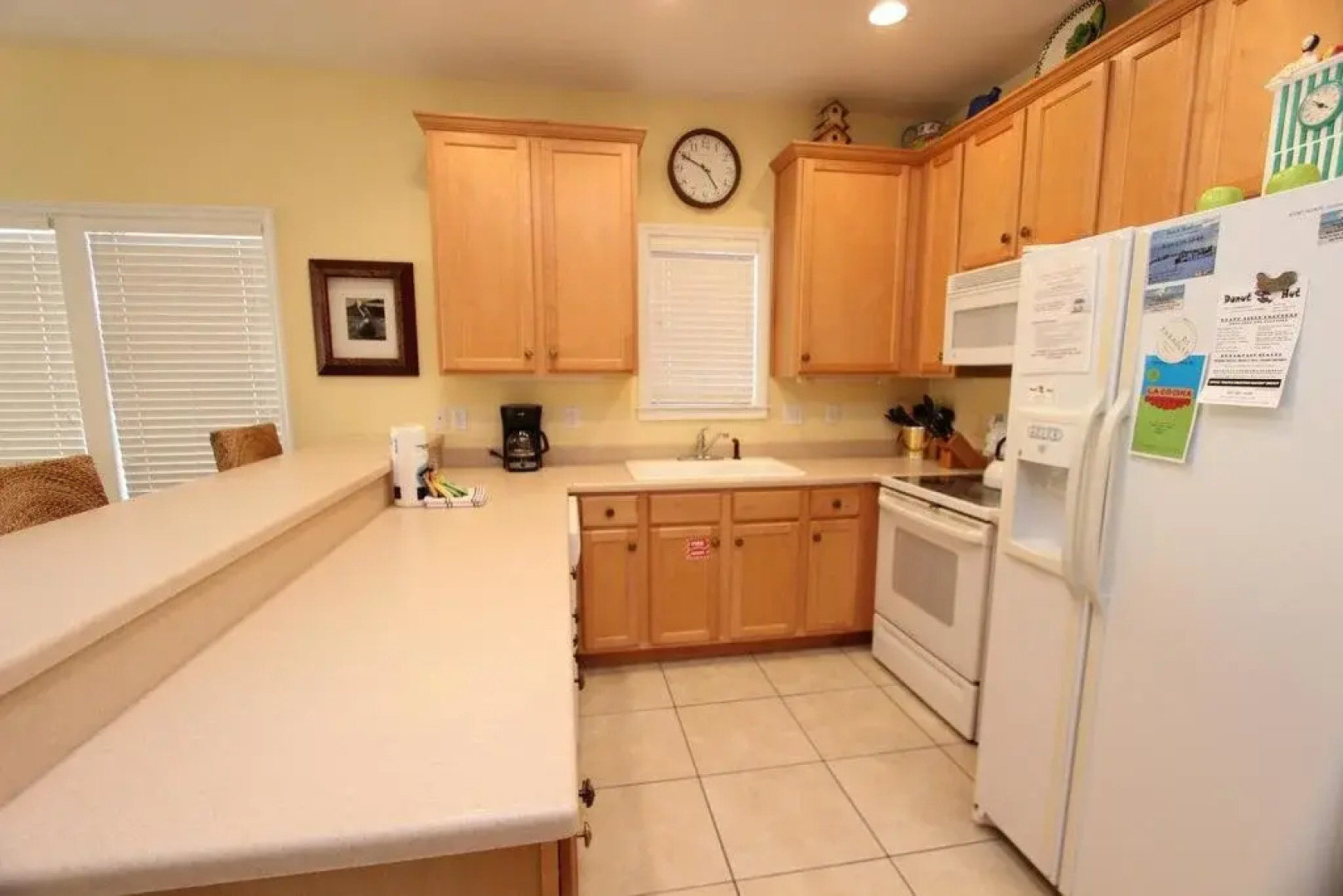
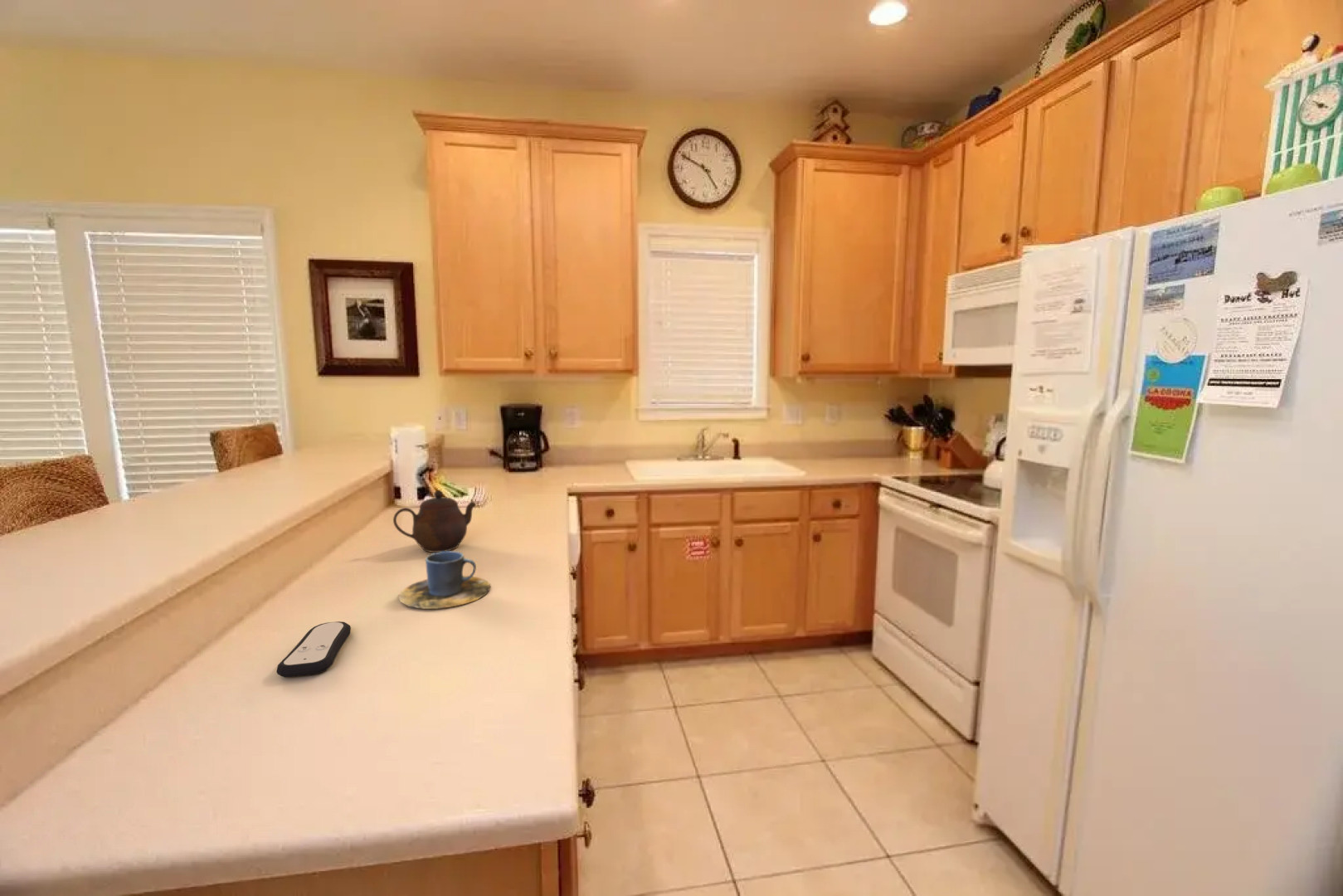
+ cup [398,550,491,610]
+ remote control [275,621,352,679]
+ teapot [392,489,477,553]
